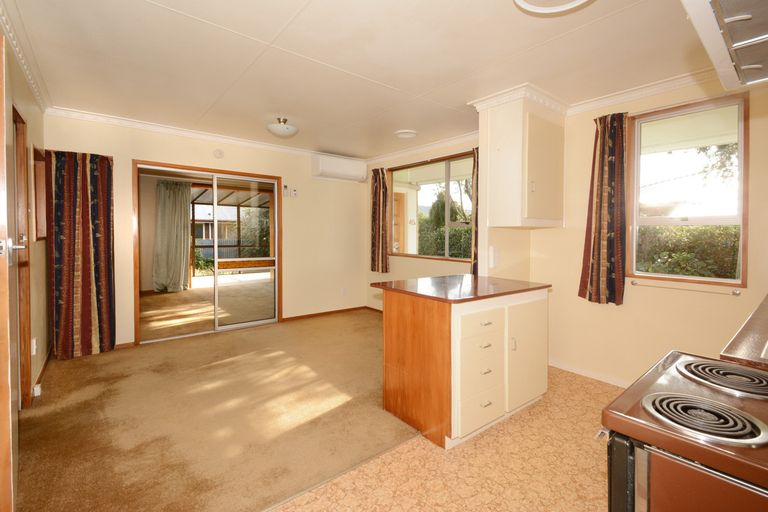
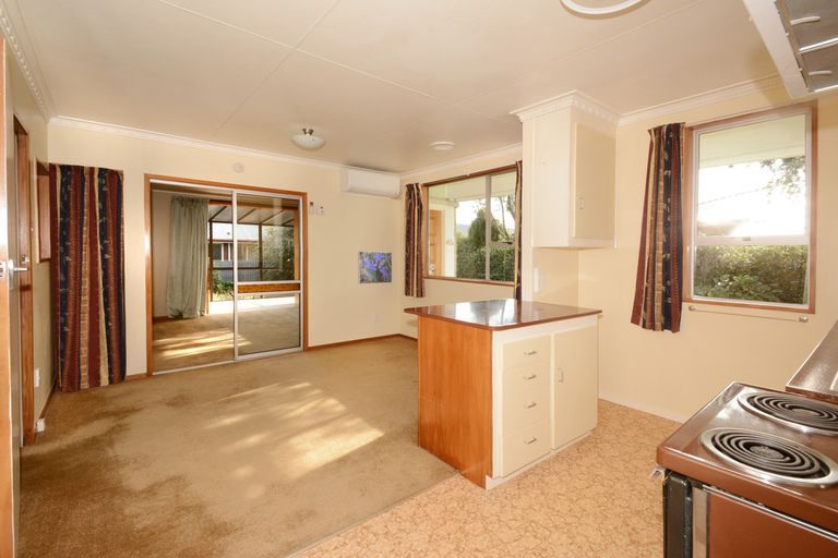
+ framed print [357,251,393,286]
